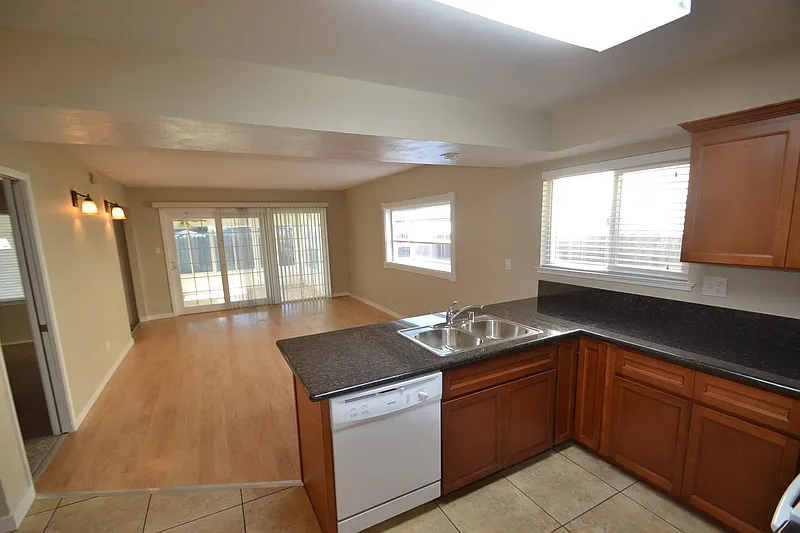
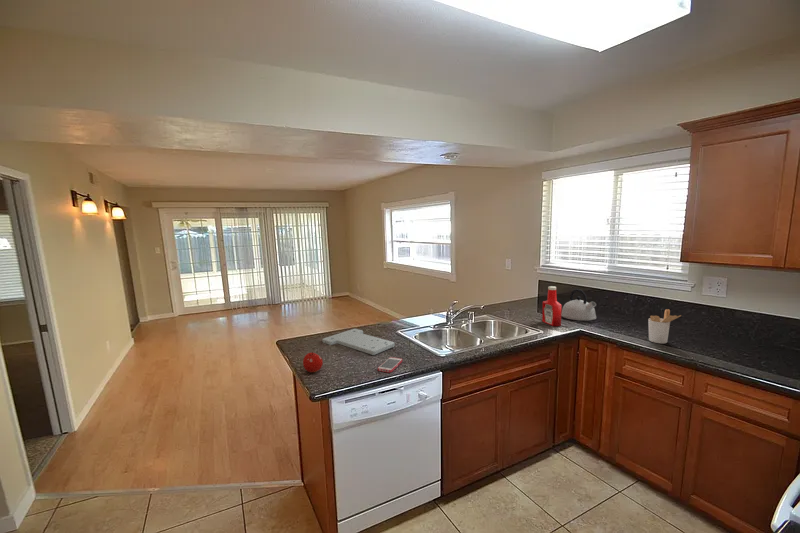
+ fruit [302,351,324,373]
+ soap bottle [541,285,563,327]
+ utensil holder [647,308,682,345]
+ smartphone [377,356,403,374]
+ cutting board [321,328,396,356]
+ kettle [561,288,597,322]
